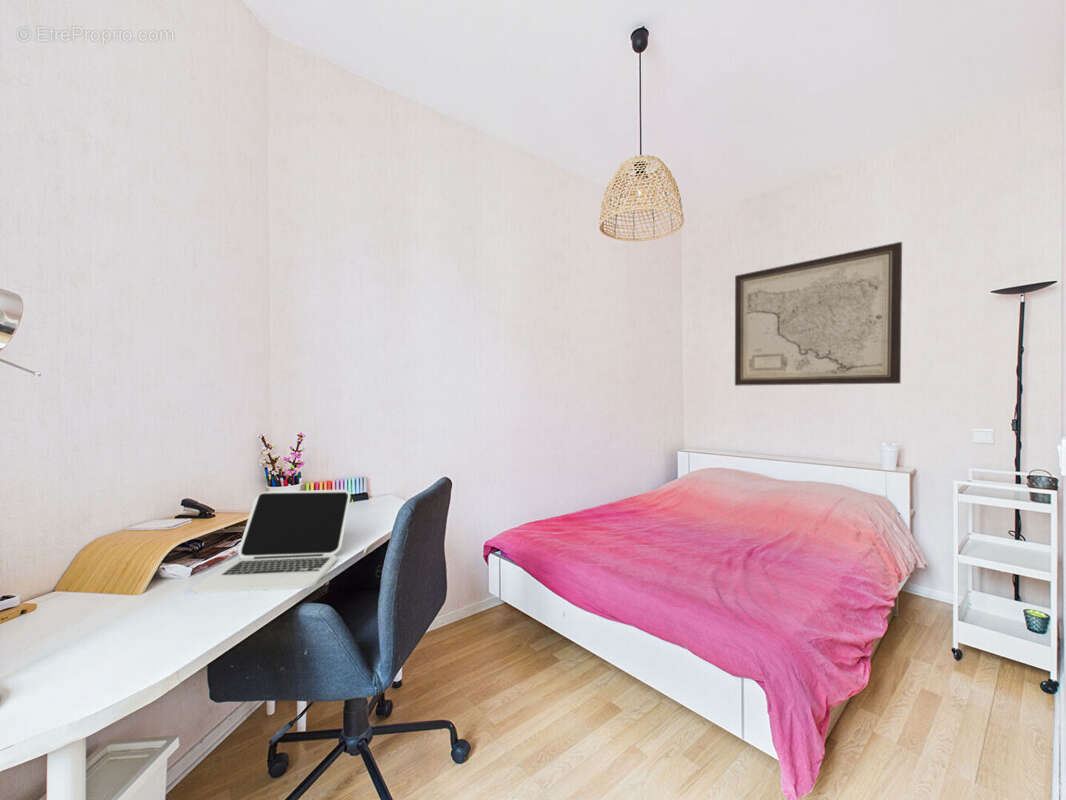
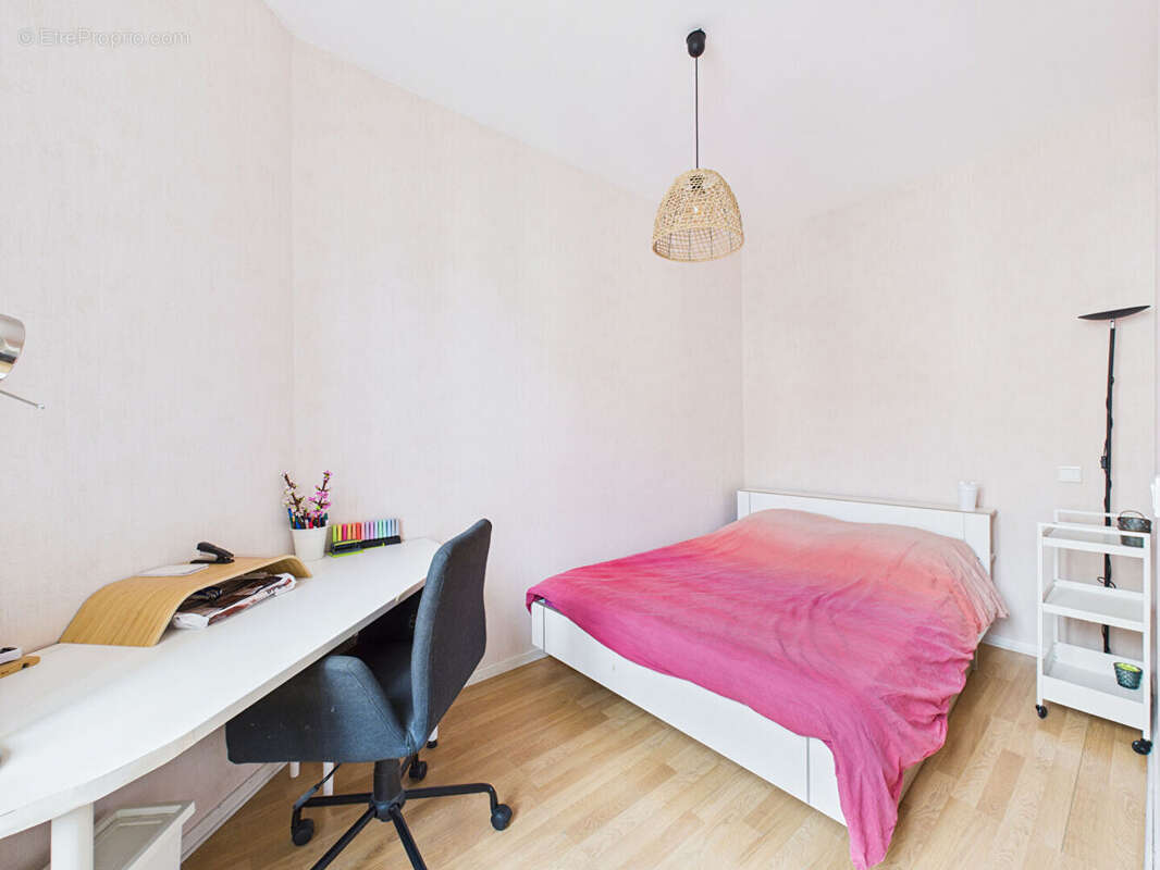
- wall art [734,241,903,387]
- laptop [190,489,352,594]
